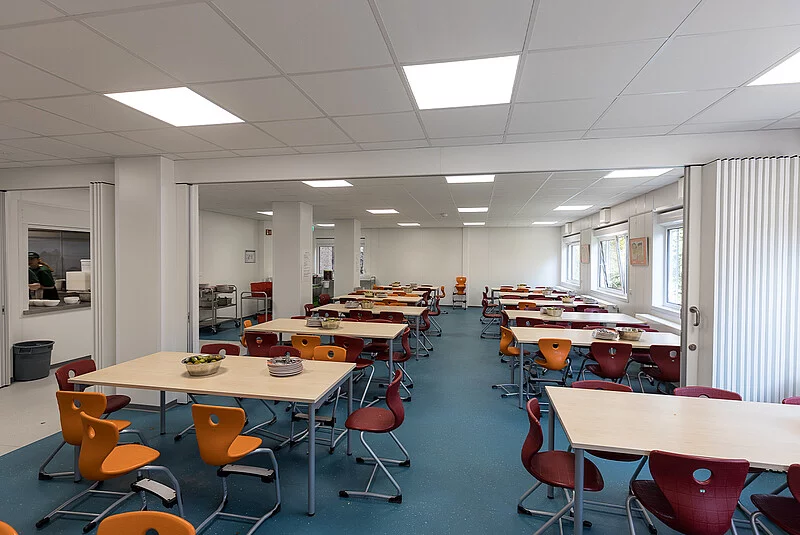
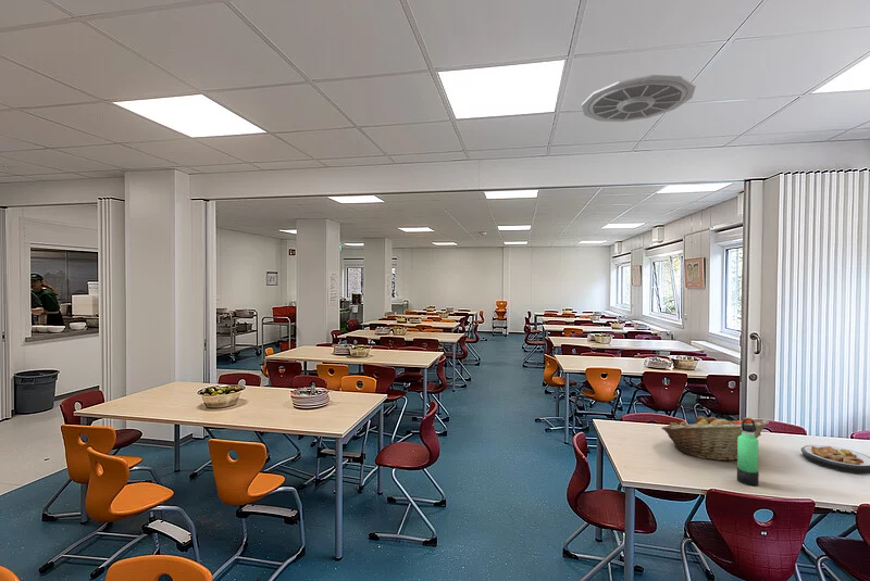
+ thermos bottle [736,417,760,487]
+ plate [800,444,870,475]
+ ceiling vent [581,74,697,123]
+ fruit basket [660,413,770,462]
